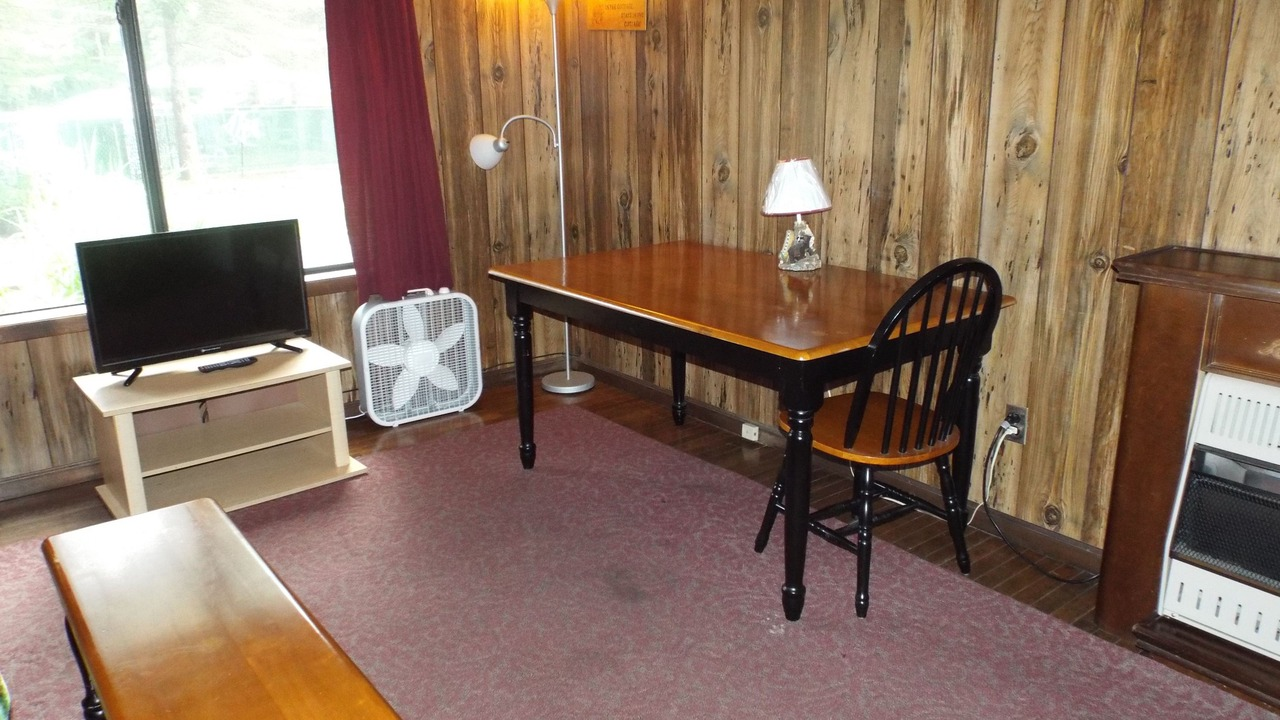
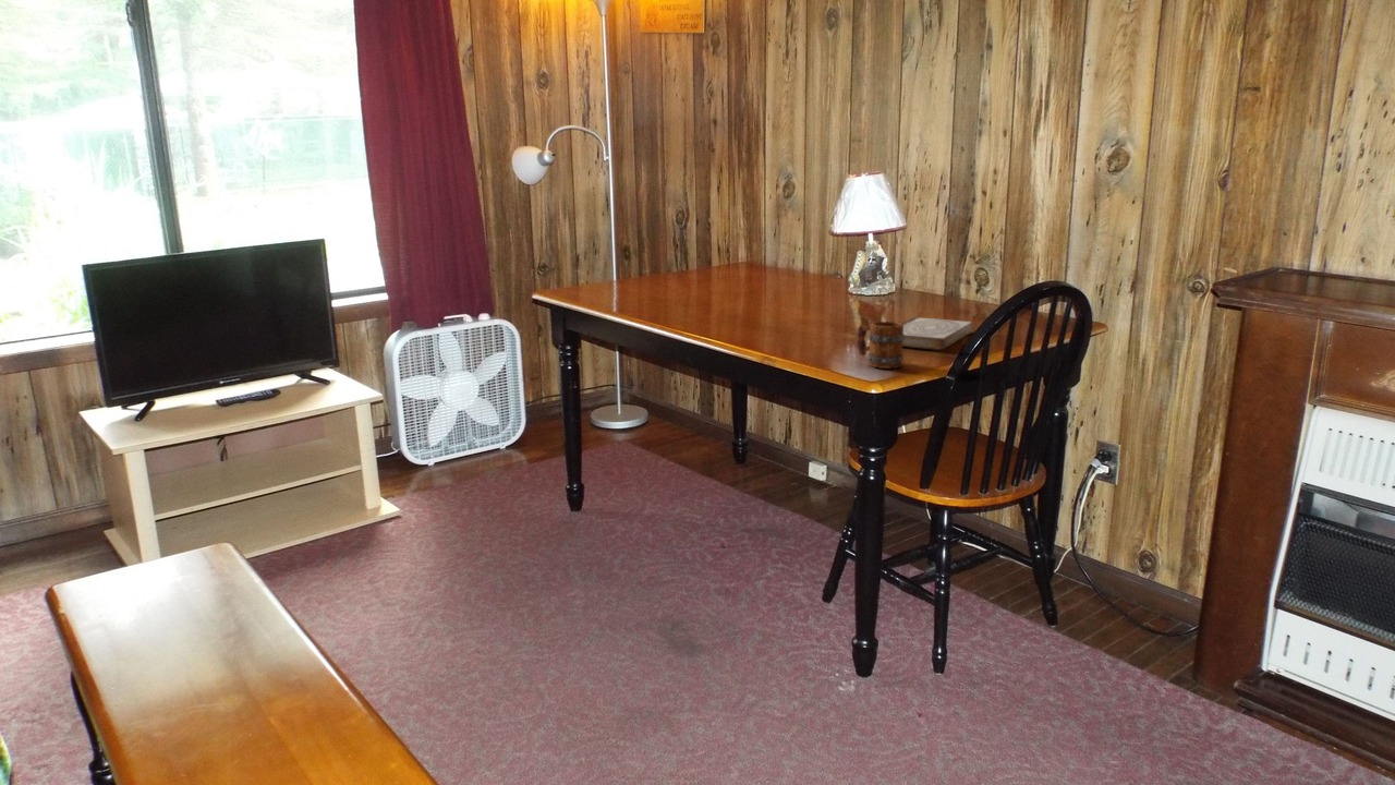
+ book [901,316,973,351]
+ mug [856,315,905,370]
